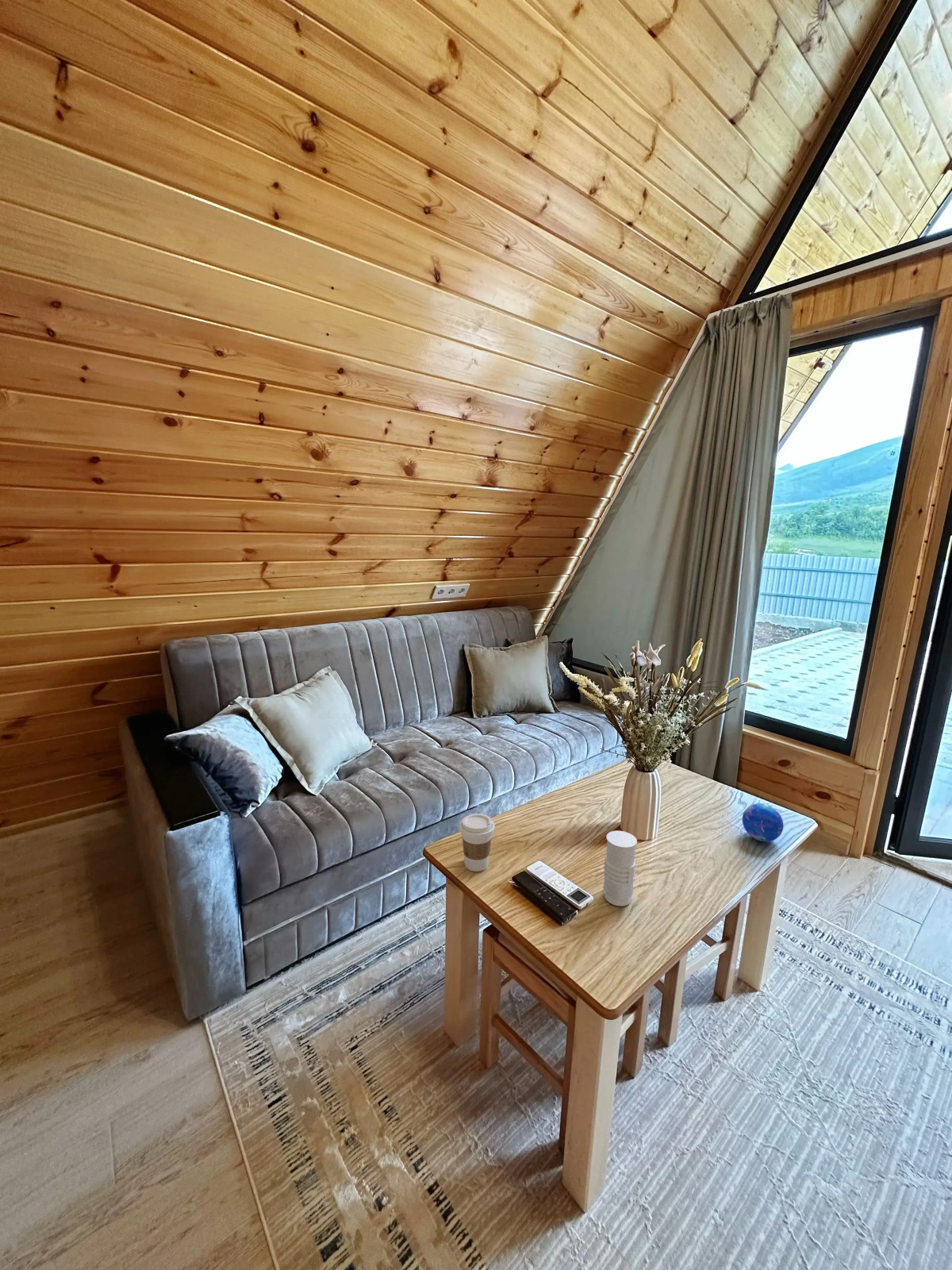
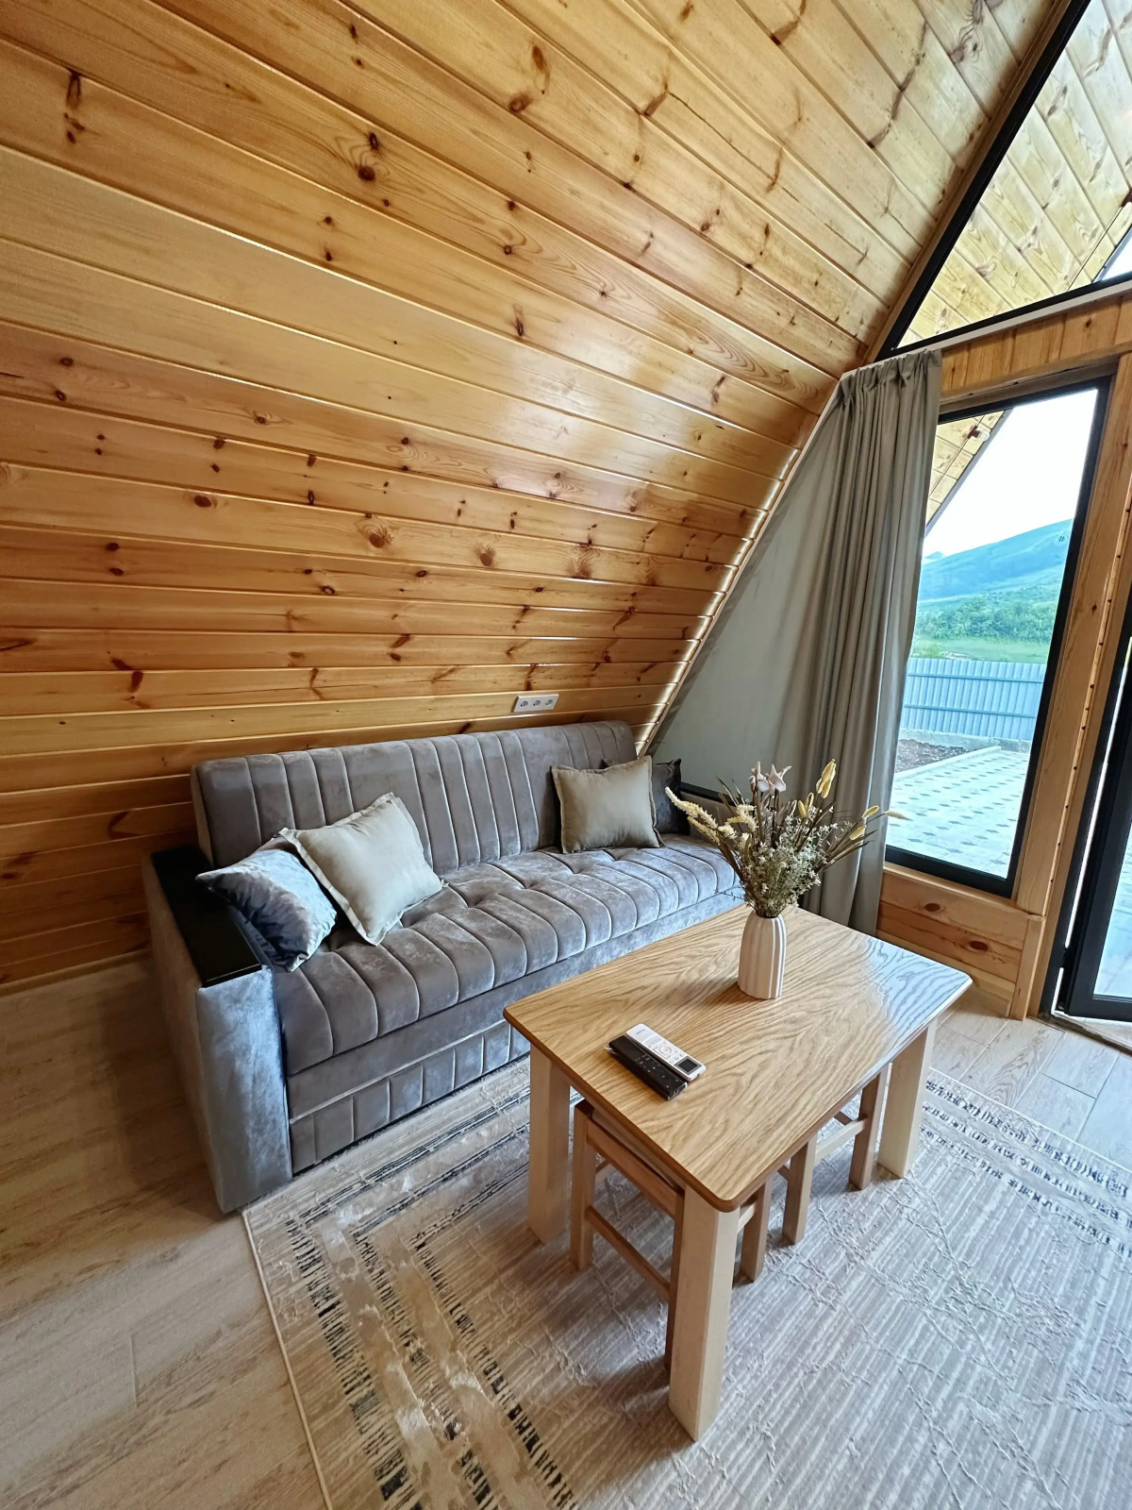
- decorative orb [742,802,784,842]
- coffee cup [459,813,496,872]
- candle [602,830,638,907]
